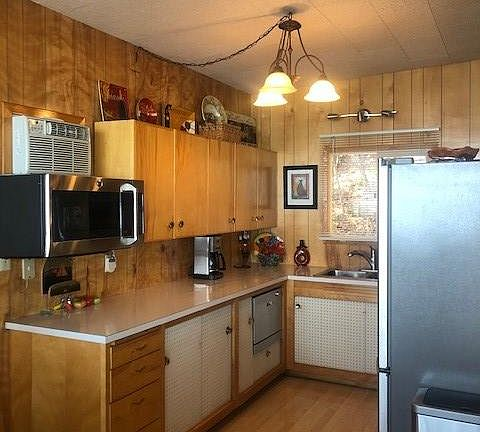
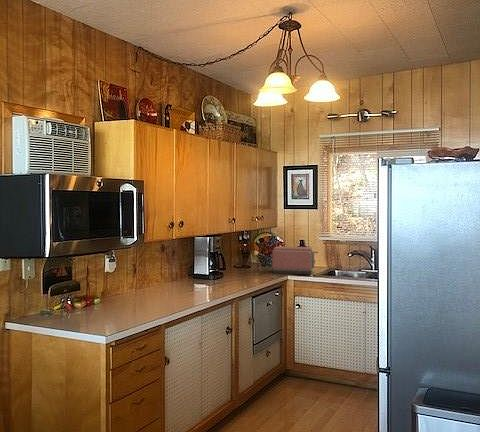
+ toaster [271,246,319,276]
